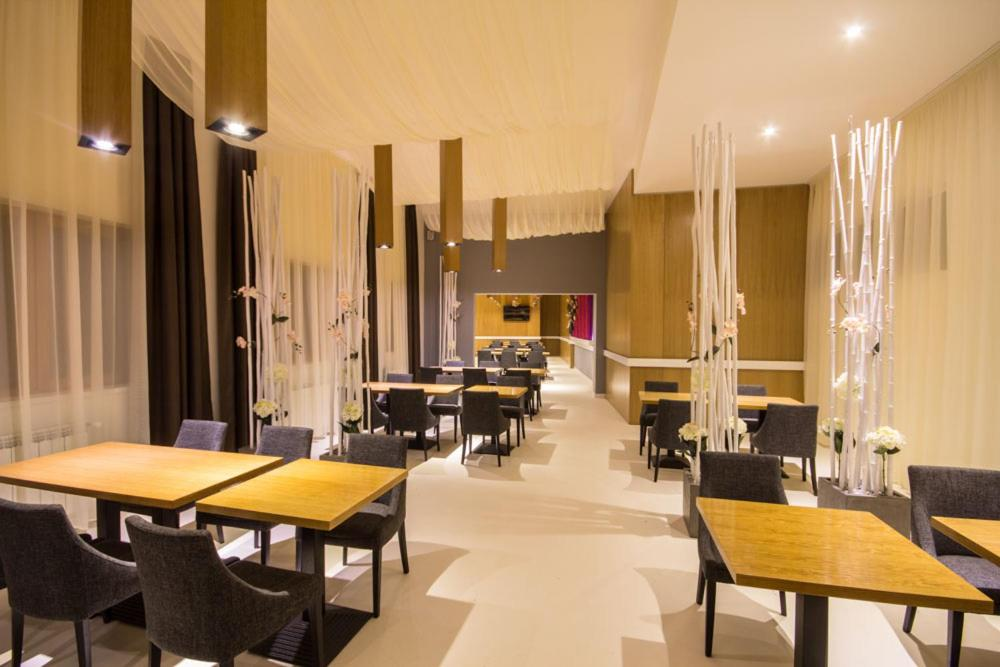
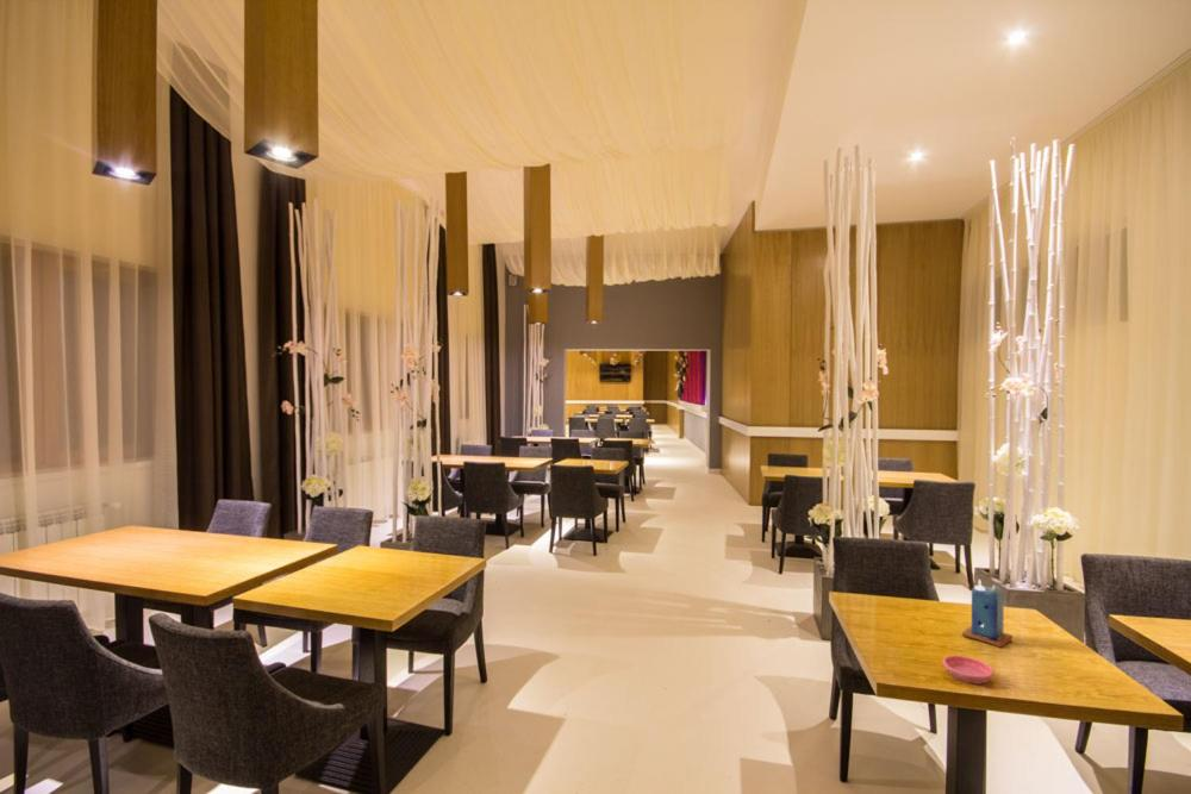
+ candle [961,579,1014,649]
+ saucer [941,654,996,686]
